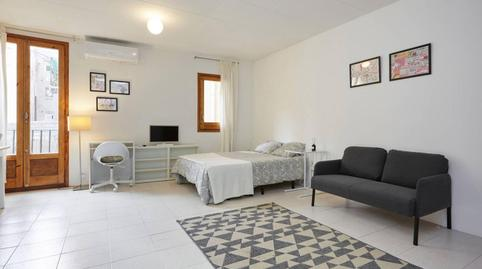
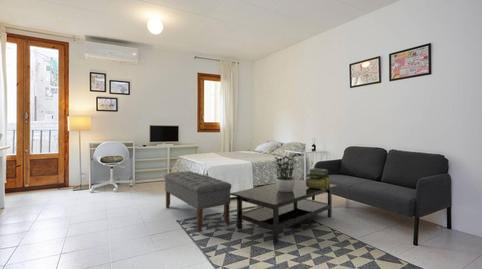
+ stack of books [304,167,331,189]
+ coffee table [230,178,338,245]
+ bench [163,170,232,233]
+ potted plant [271,155,298,192]
